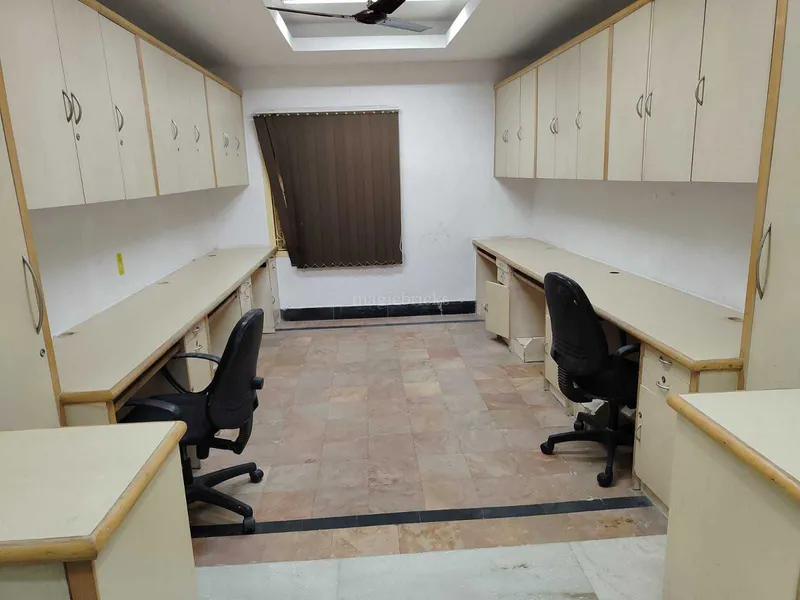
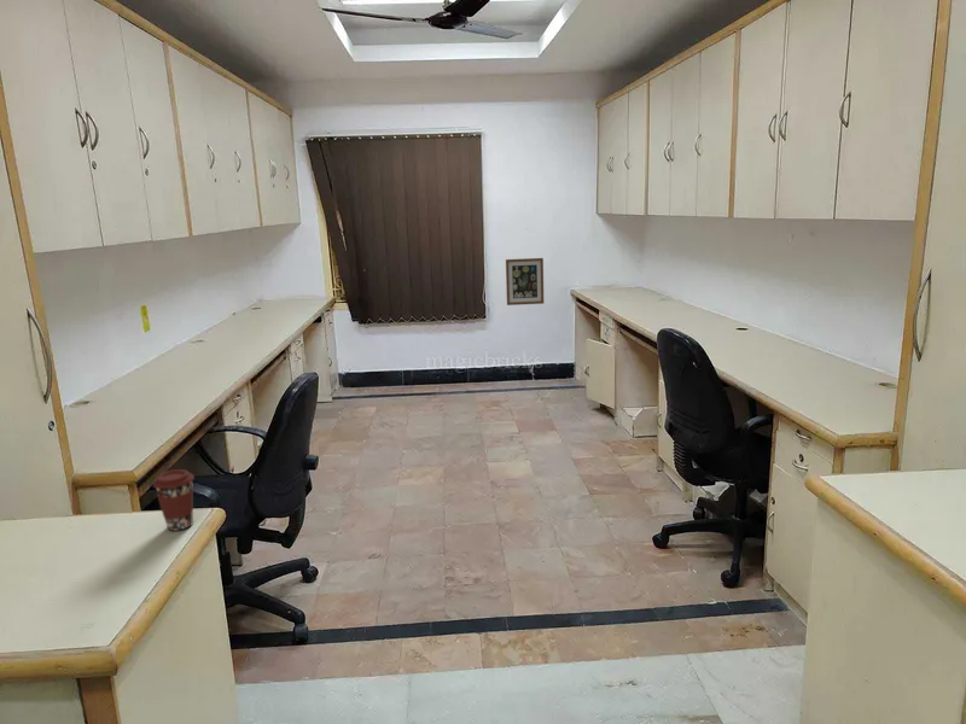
+ coffee cup [151,468,196,532]
+ wall art [505,257,545,306]
